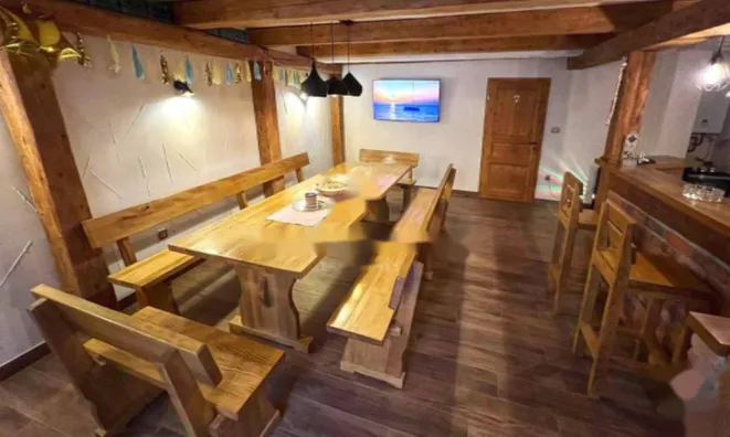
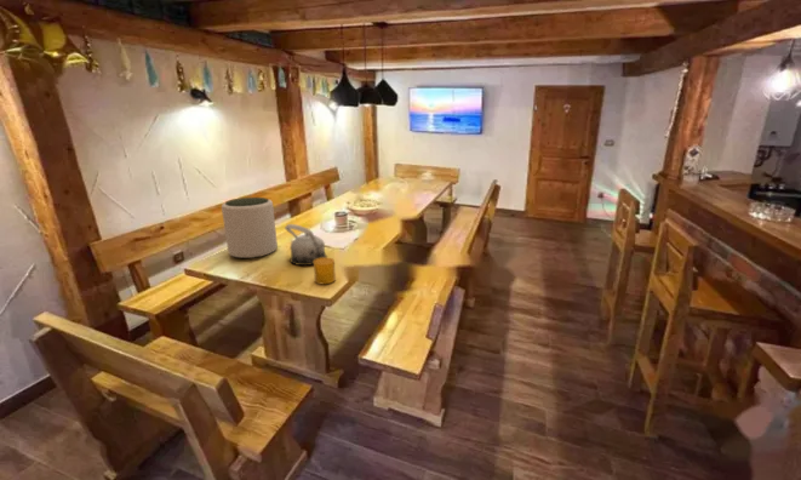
+ plant pot [221,196,279,259]
+ cup [313,257,337,285]
+ teapot [284,223,328,267]
